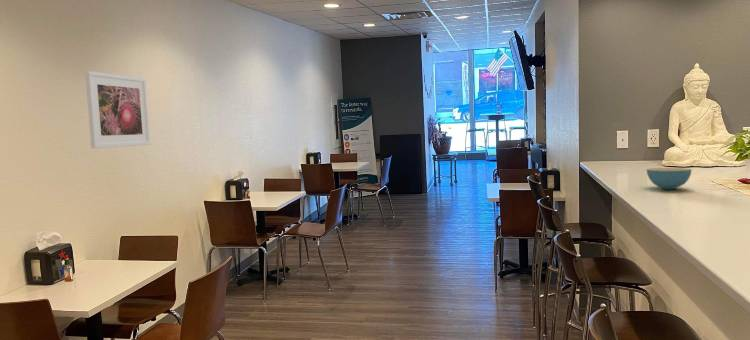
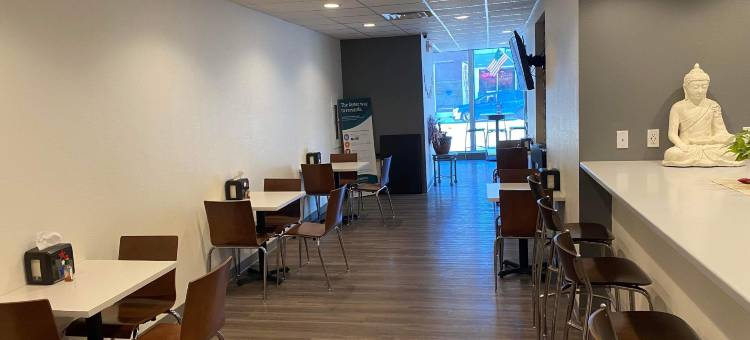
- cereal bowl [645,167,693,190]
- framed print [84,70,151,149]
